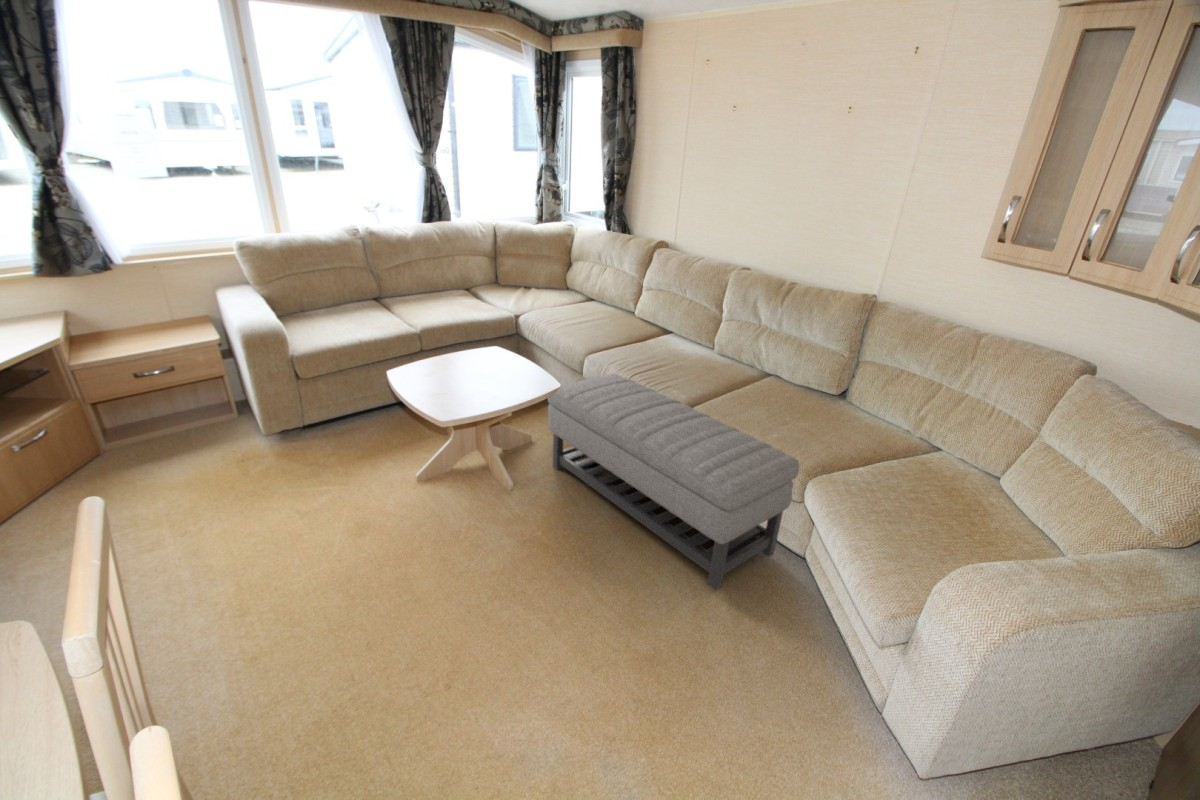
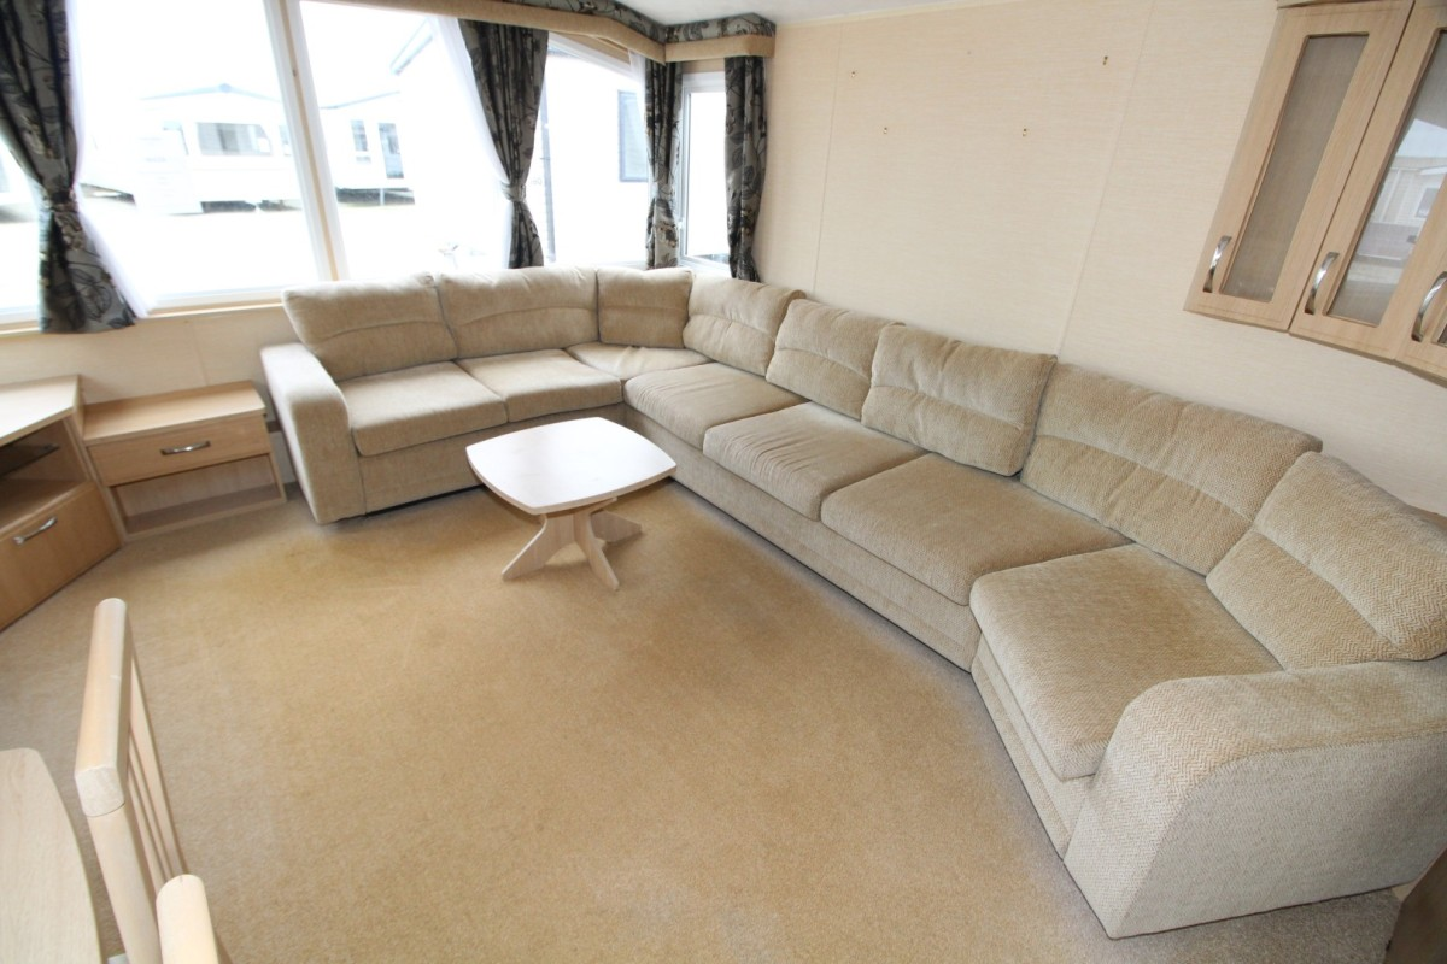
- ottoman [547,373,801,592]
